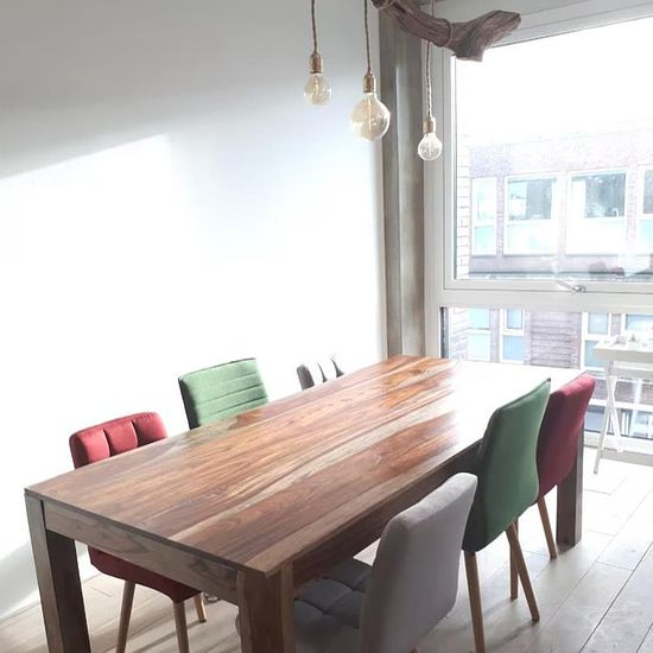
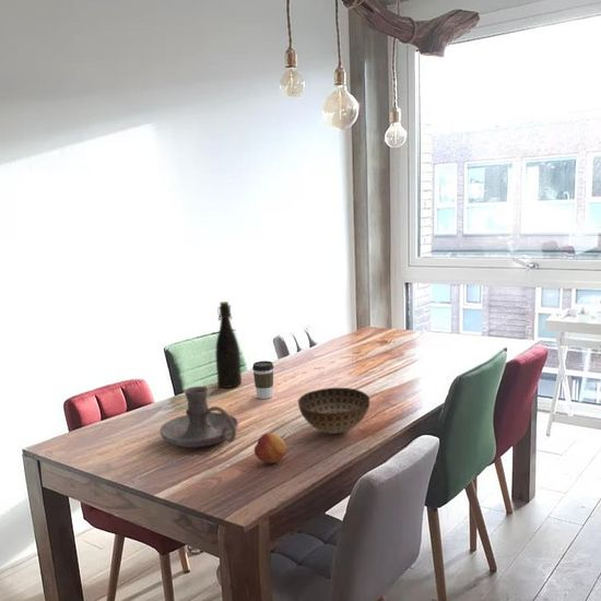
+ bowl [297,387,370,435]
+ coffee cup [251,360,274,400]
+ fruit [254,432,287,464]
+ candle holder [158,385,239,448]
+ bottle [214,300,243,389]
